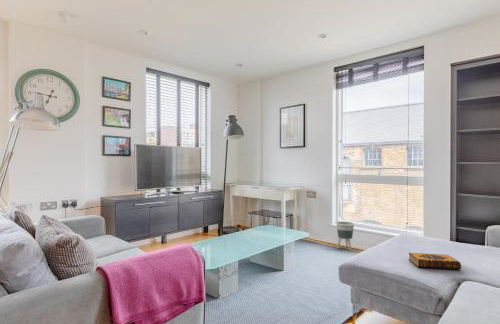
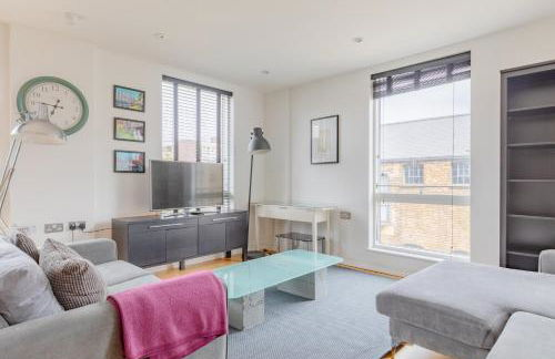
- hardback book [408,252,462,270]
- planter [336,221,355,252]
